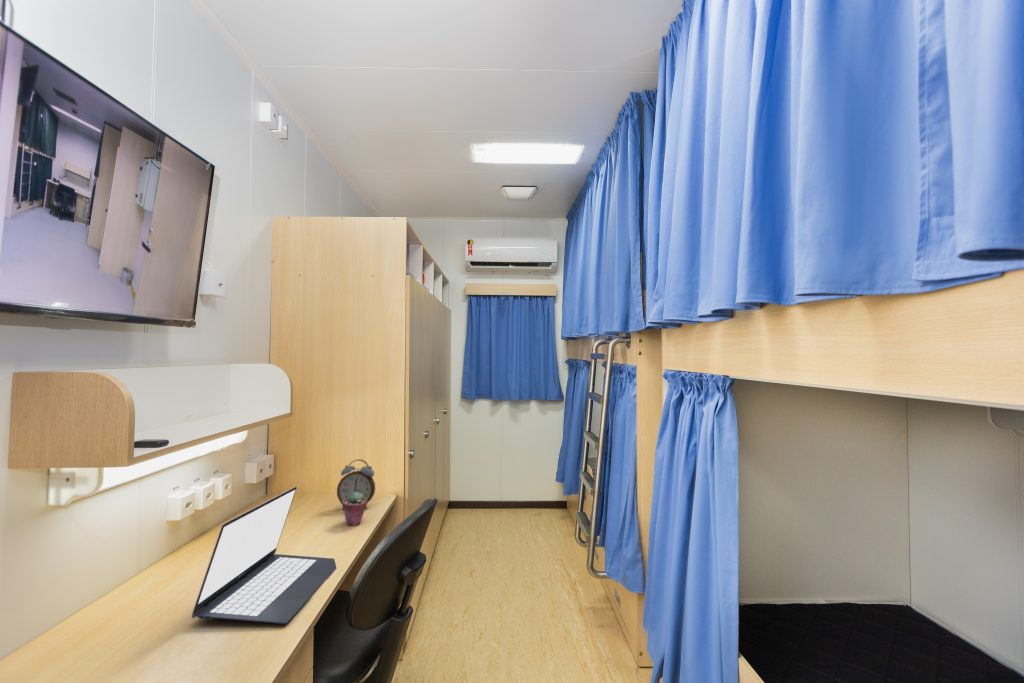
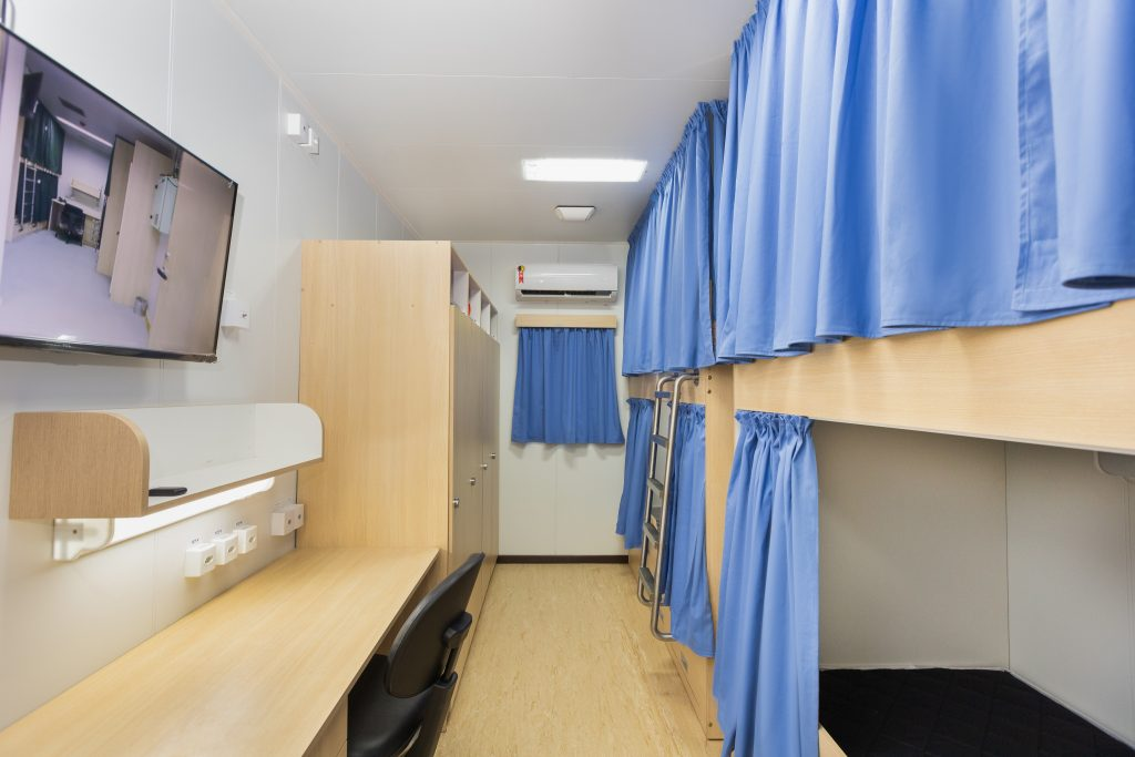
- laptop [190,486,337,625]
- potted succulent [341,492,368,527]
- alarm clock [336,458,376,509]
